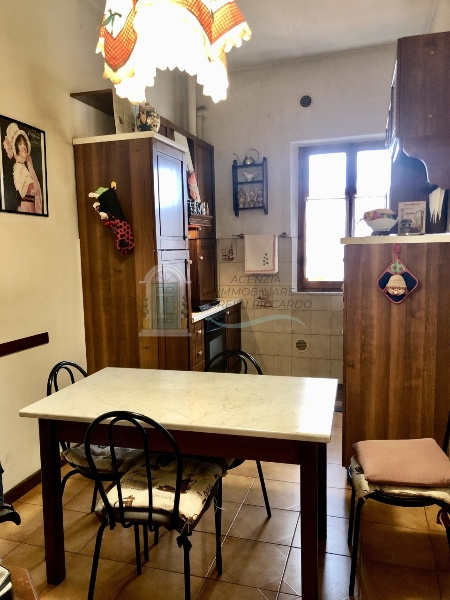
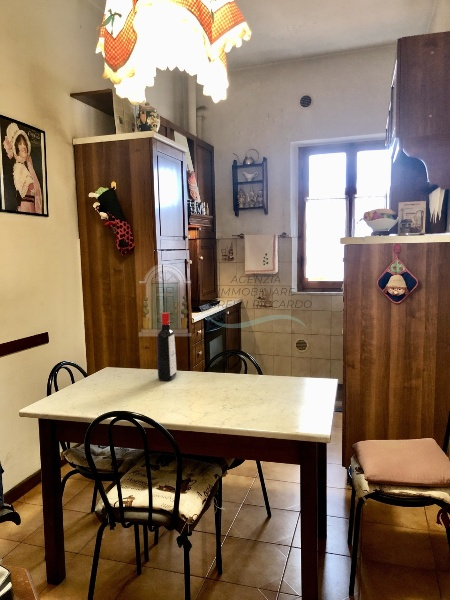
+ liquor bottle [157,312,177,382]
